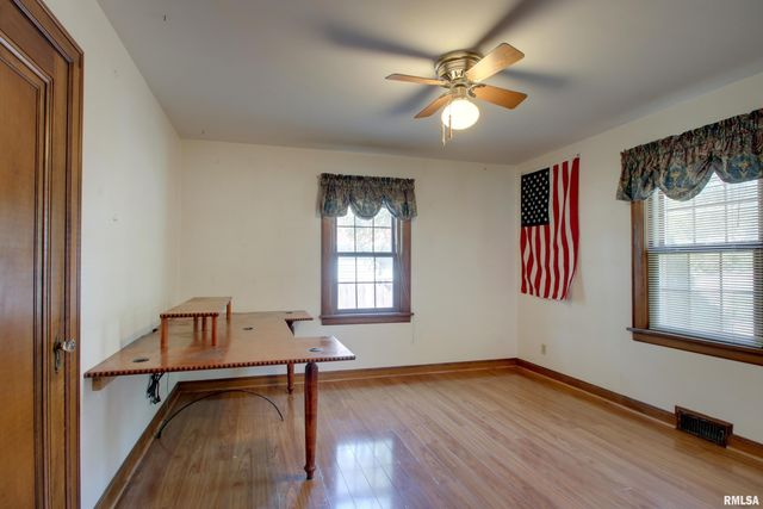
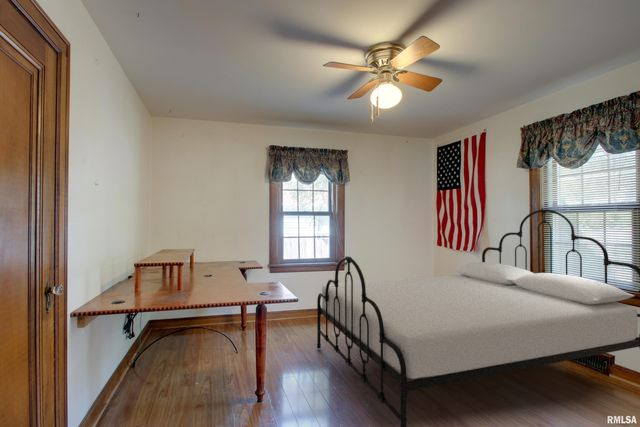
+ bed [316,208,640,427]
